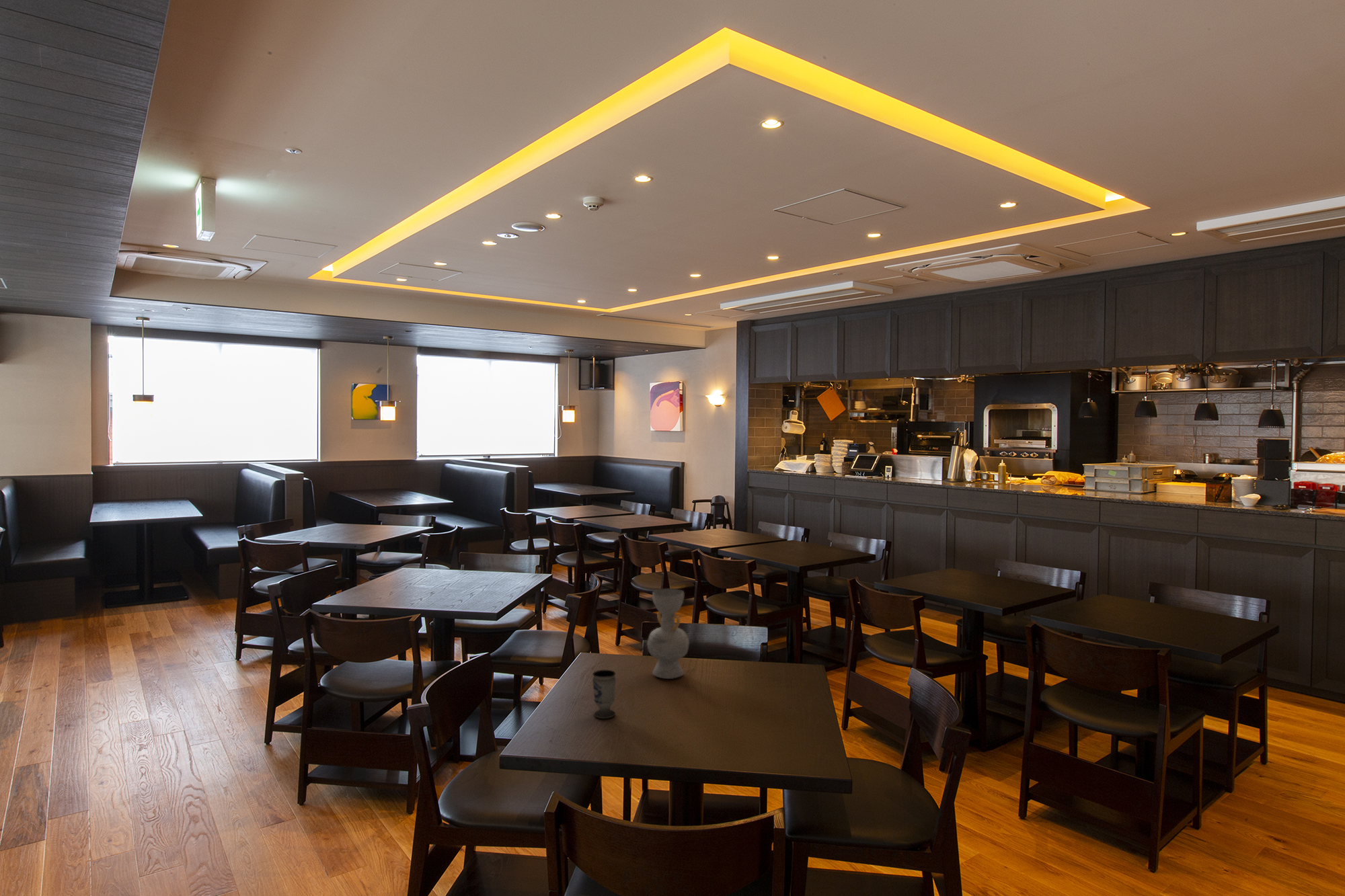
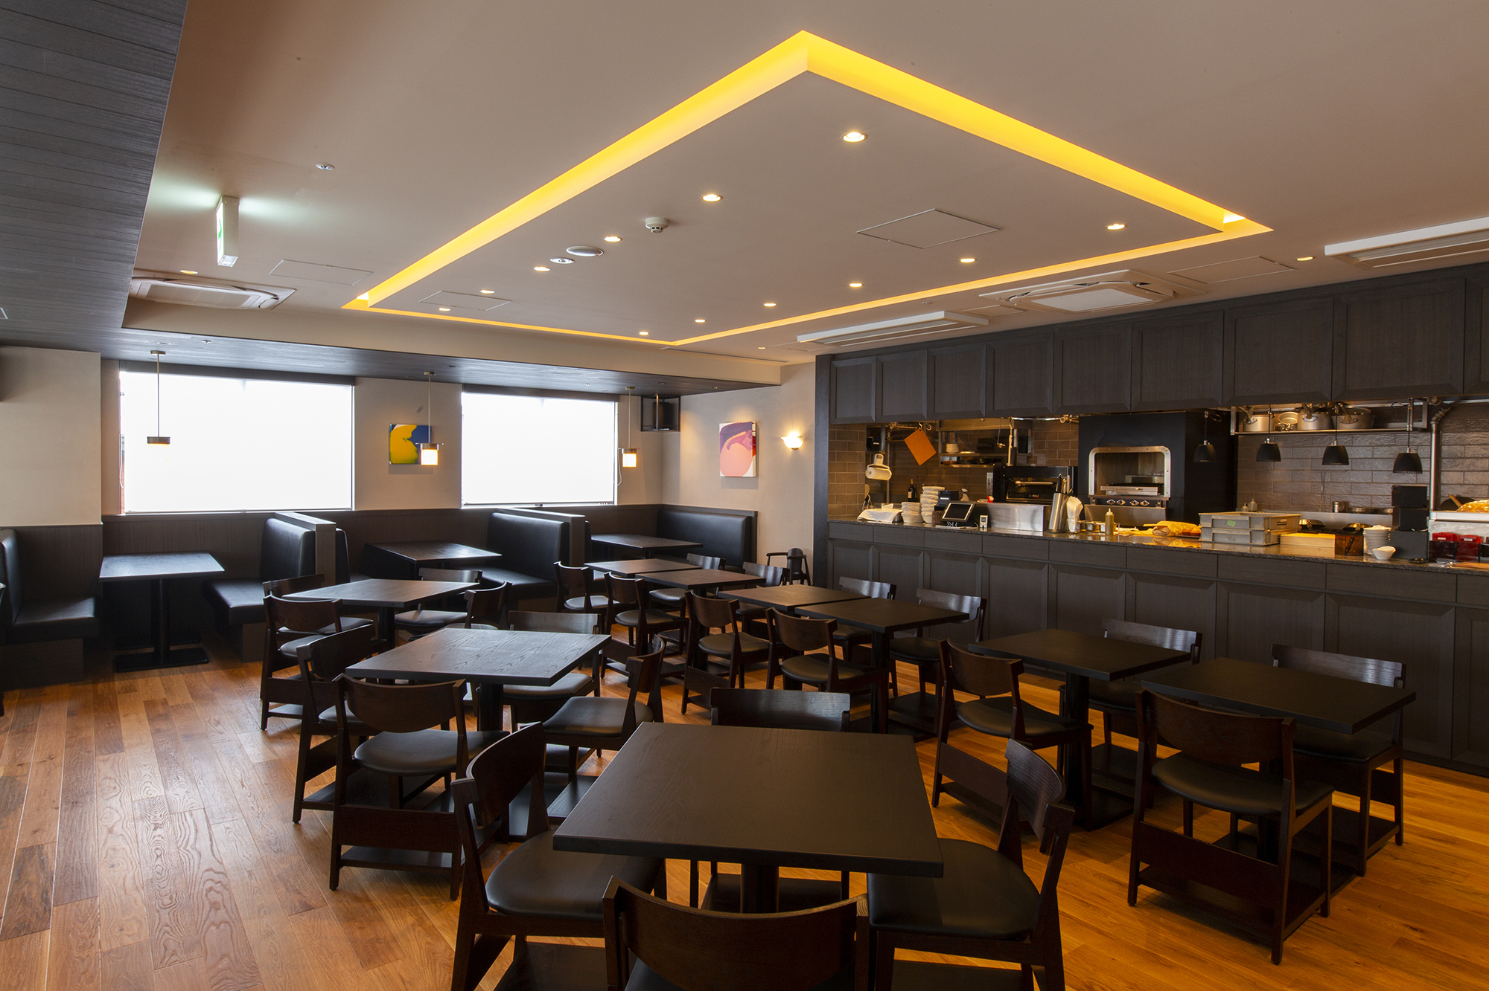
- cup [592,669,617,719]
- decorative vase [646,588,690,680]
